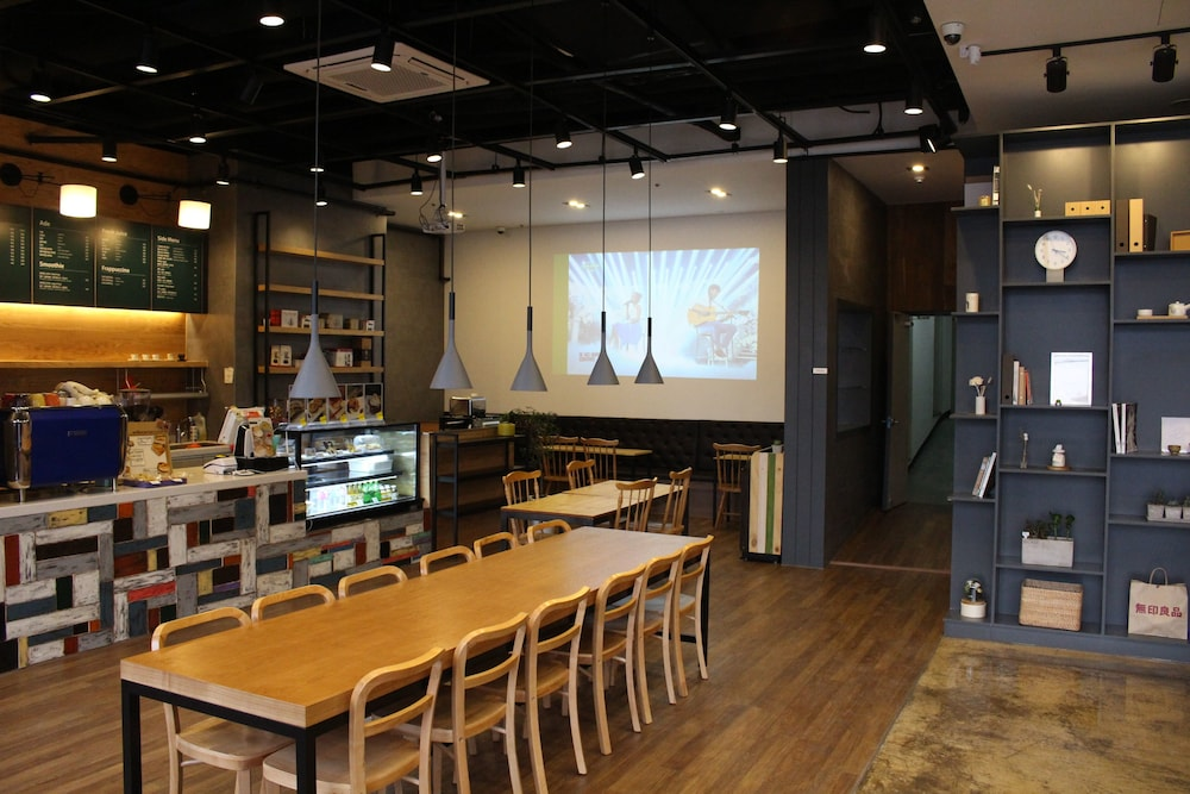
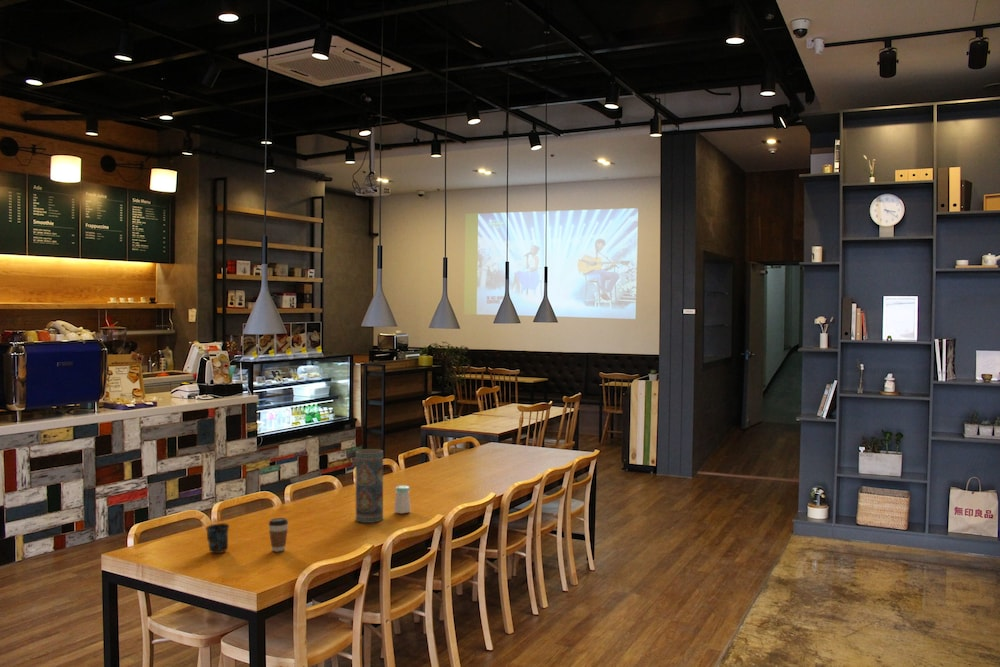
+ coffee cup [268,517,289,553]
+ salt shaker [393,484,412,515]
+ vase [355,448,384,524]
+ mug [205,522,231,554]
